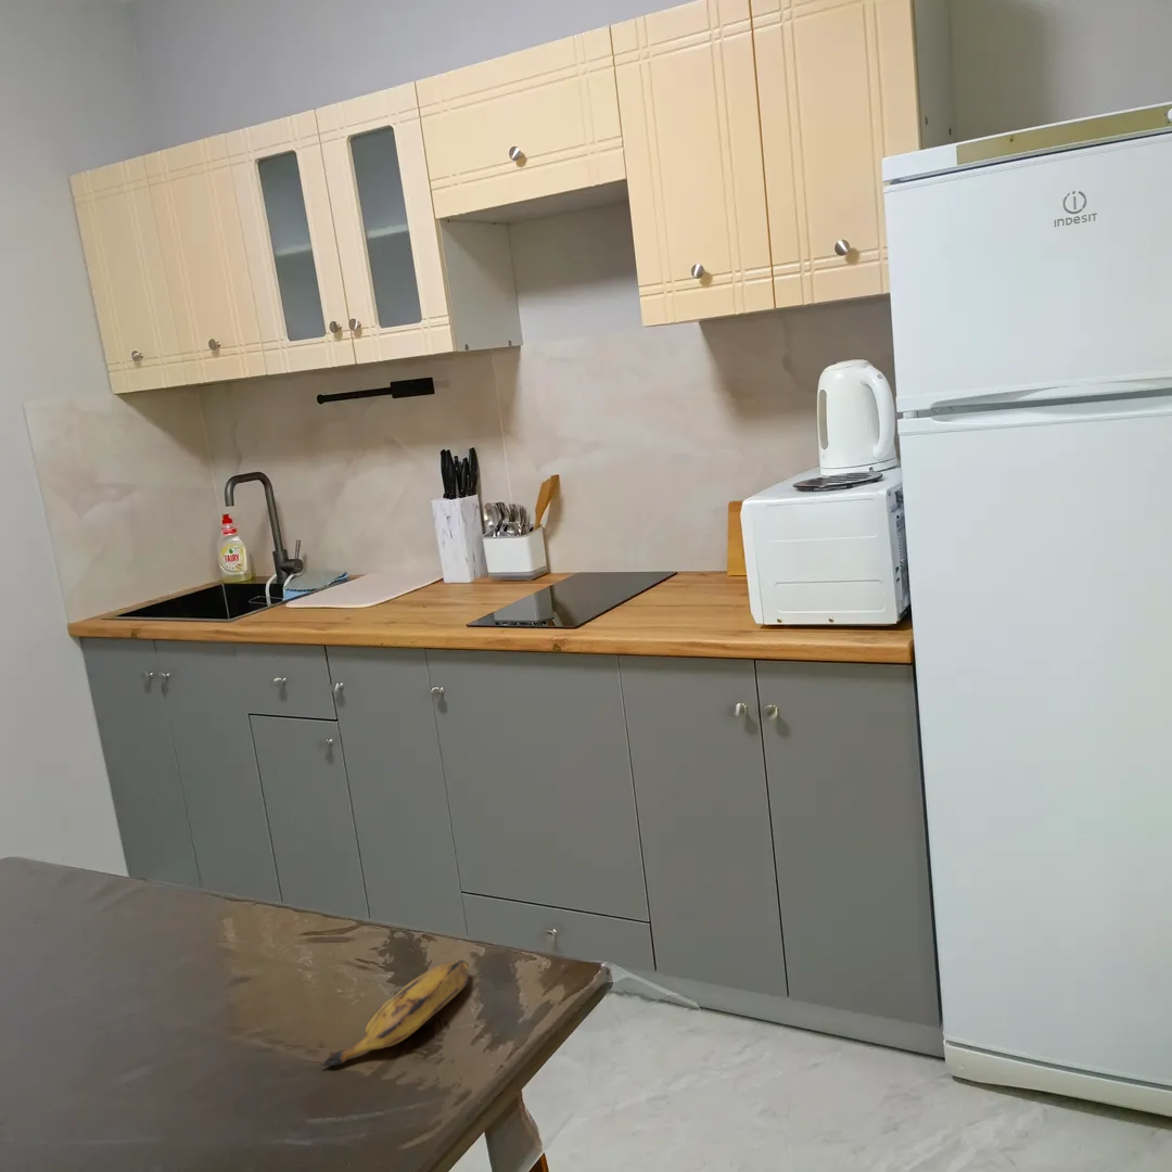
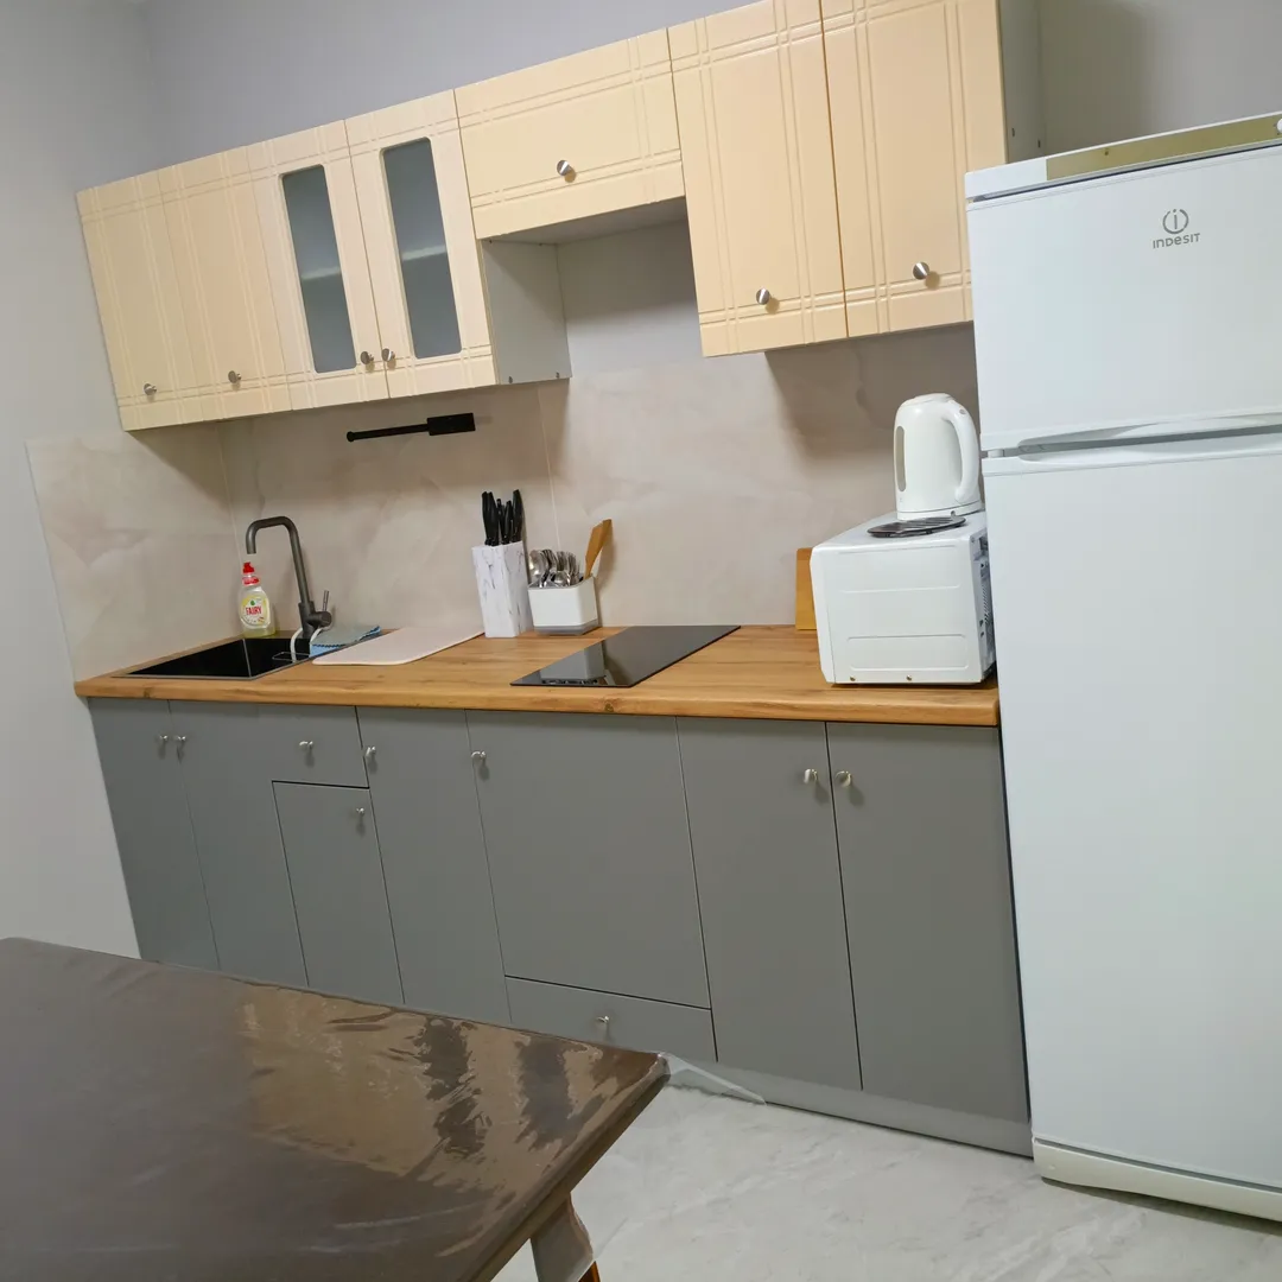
- banana [319,959,470,1067]
